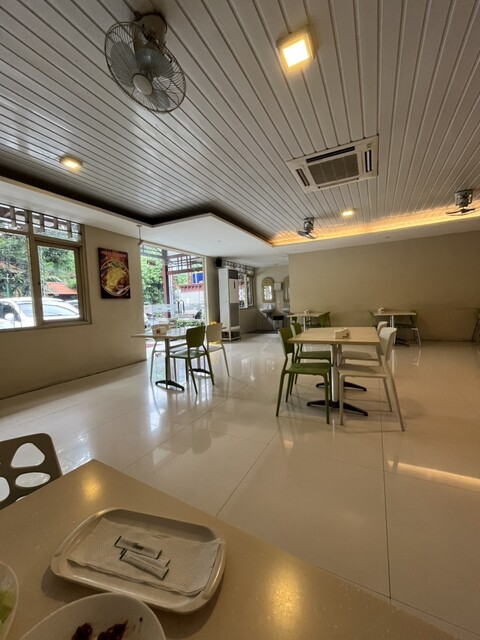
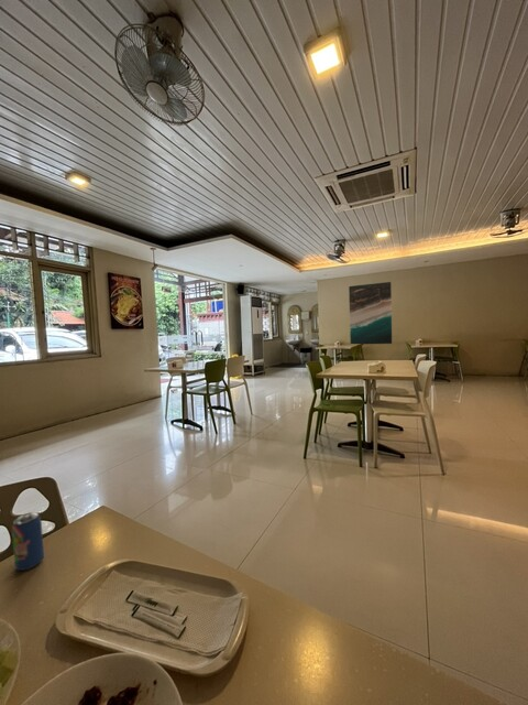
+ beverage can [11,511,45,572]
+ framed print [348,281,394,346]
